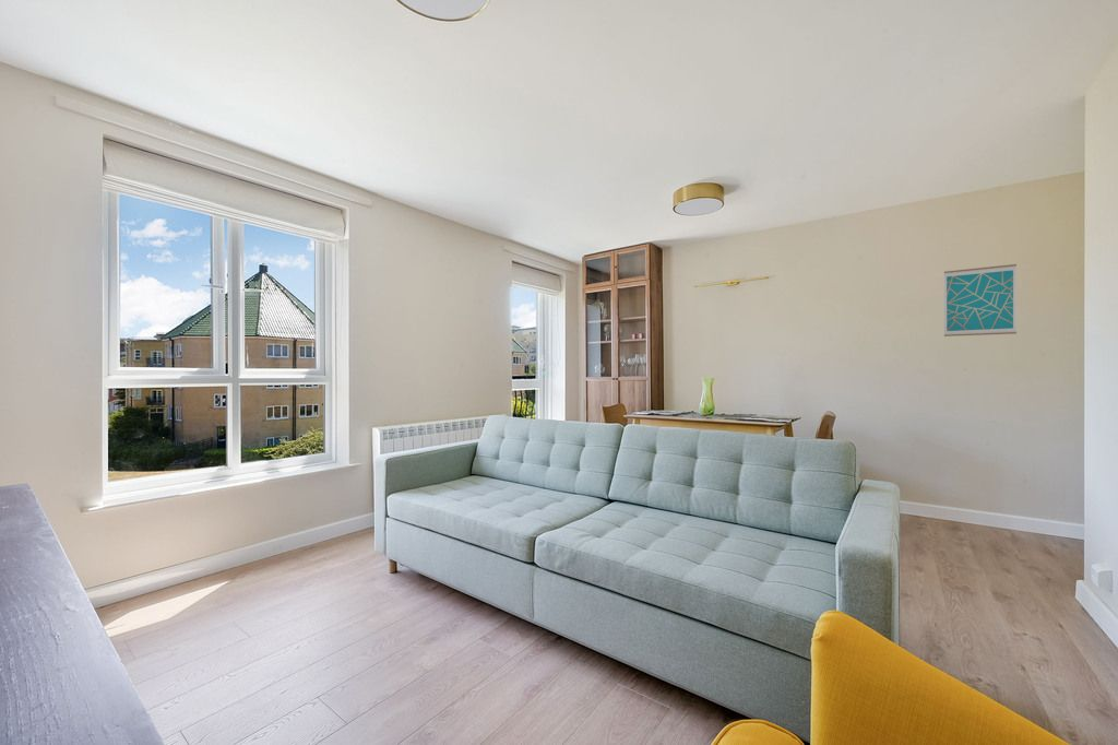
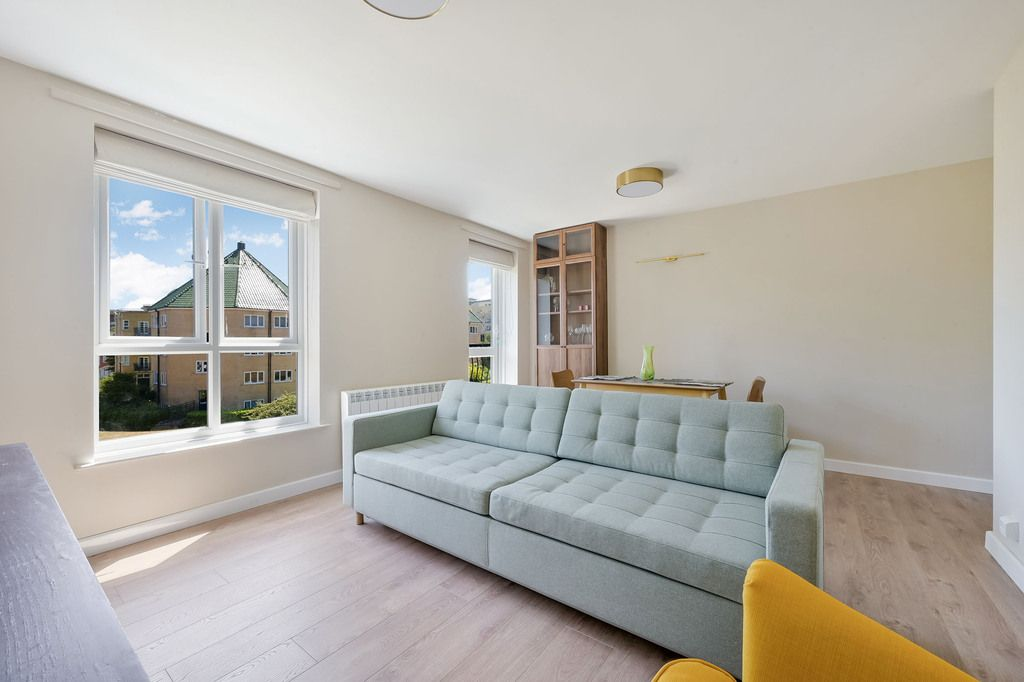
- wall art [943,263,1018,338]
